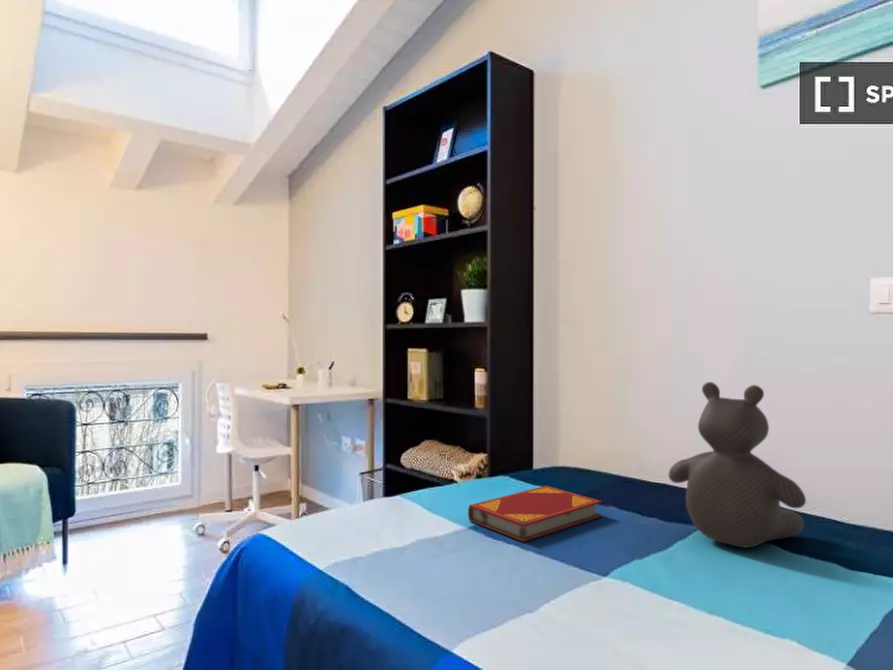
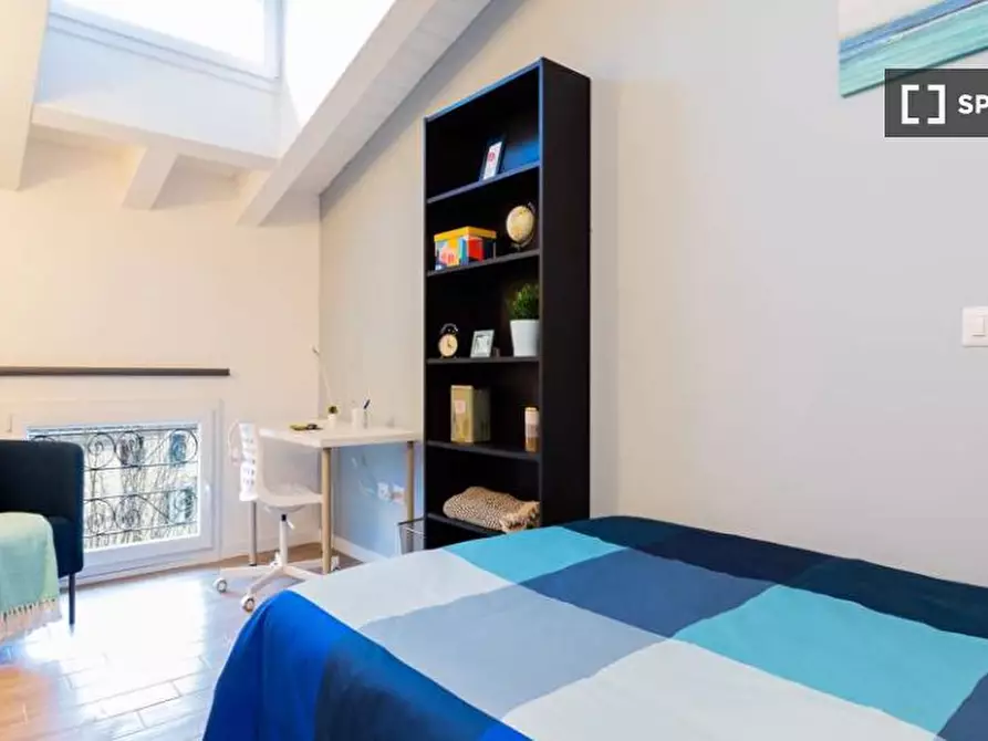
- teddy bear [668,381,807,549]
- hardback book [467,485,603,543]
